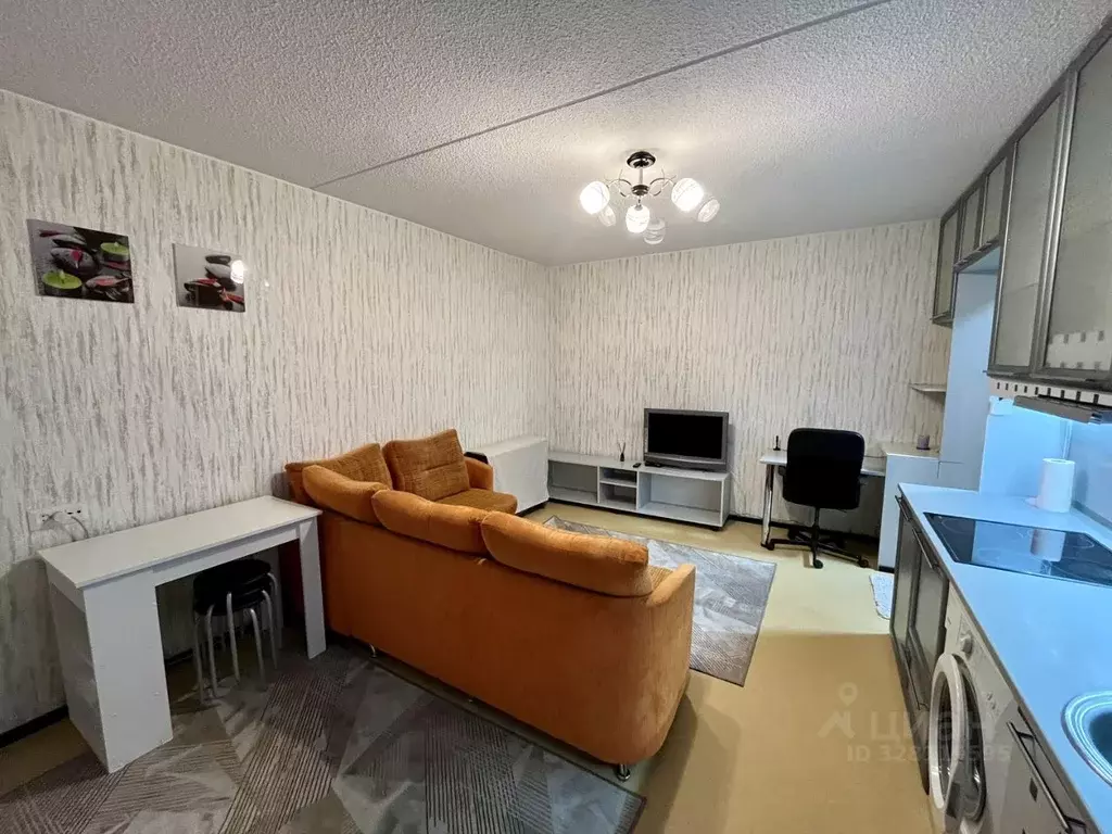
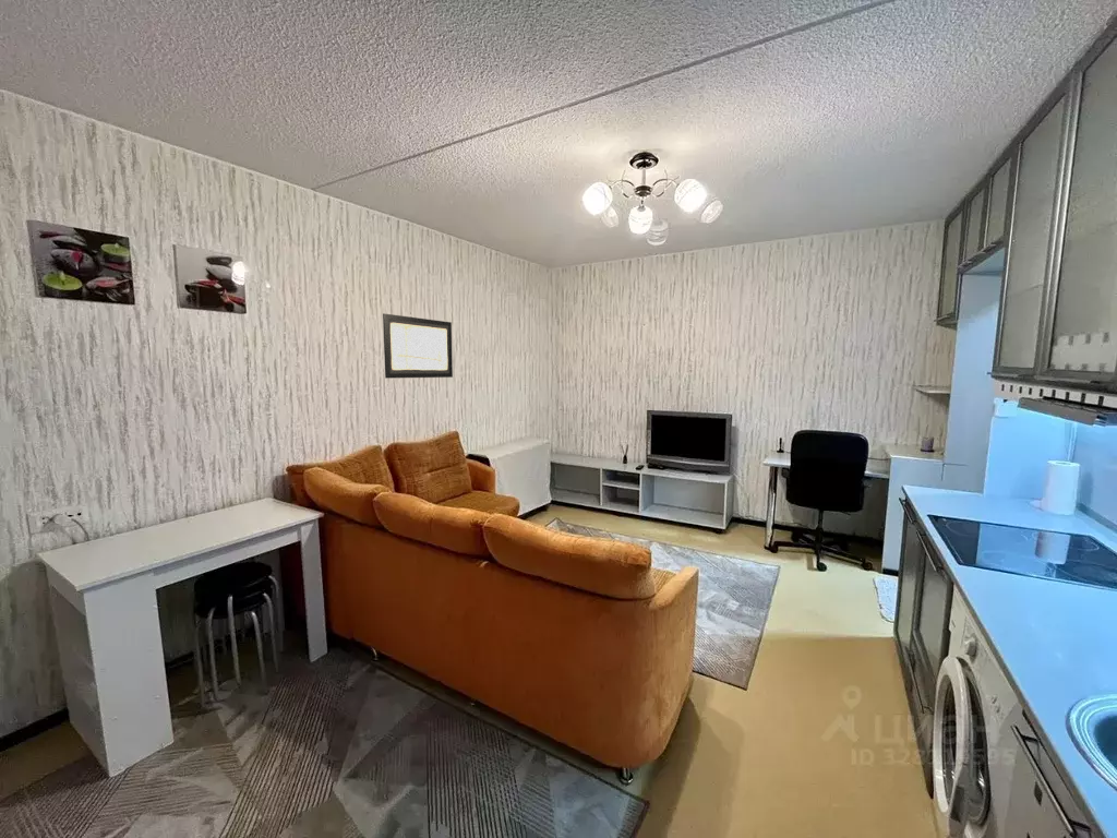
+ wall art [382,312,454,380]
